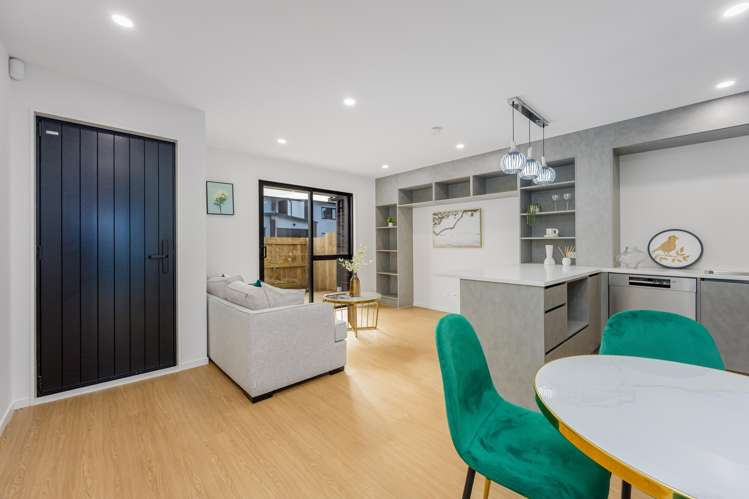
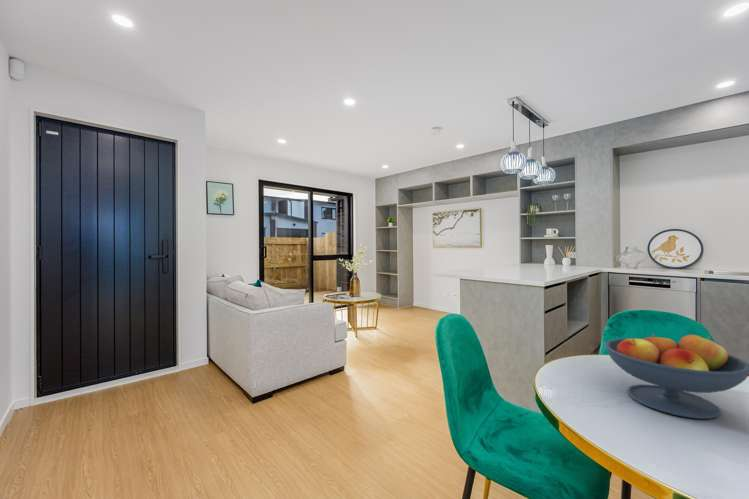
+ fruit bowl [604,333,749,420]
